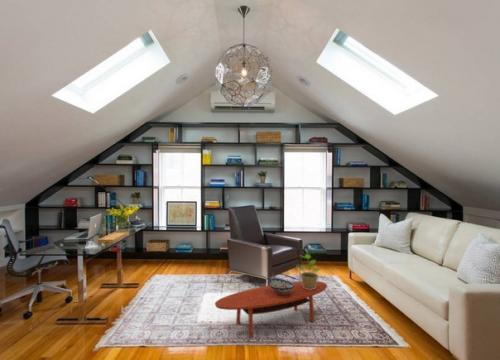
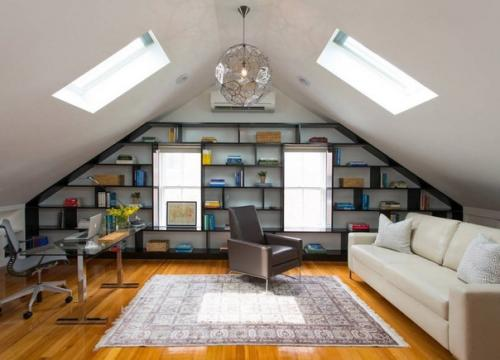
- potted plant [295,253,322,290]
- coffee table [214,281,328,339]
- decorative bowl [267,277,295,294]
